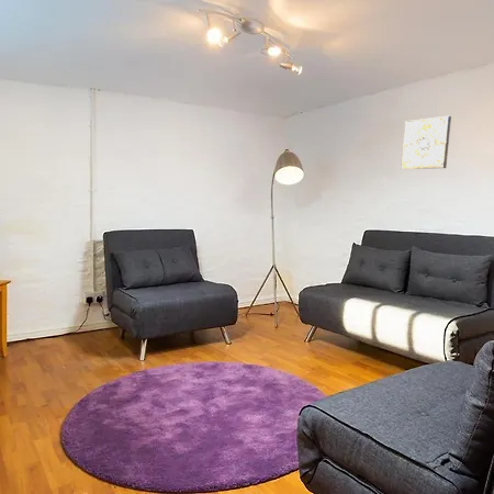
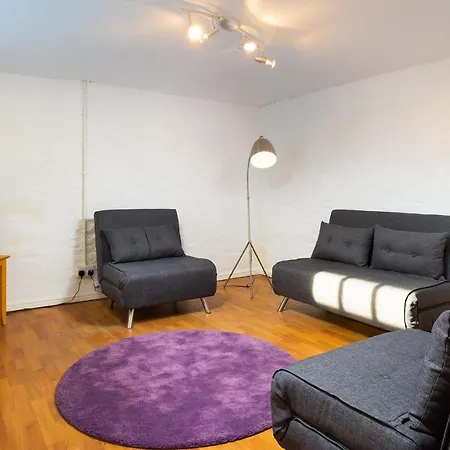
- wall art [400,115,452,170]
